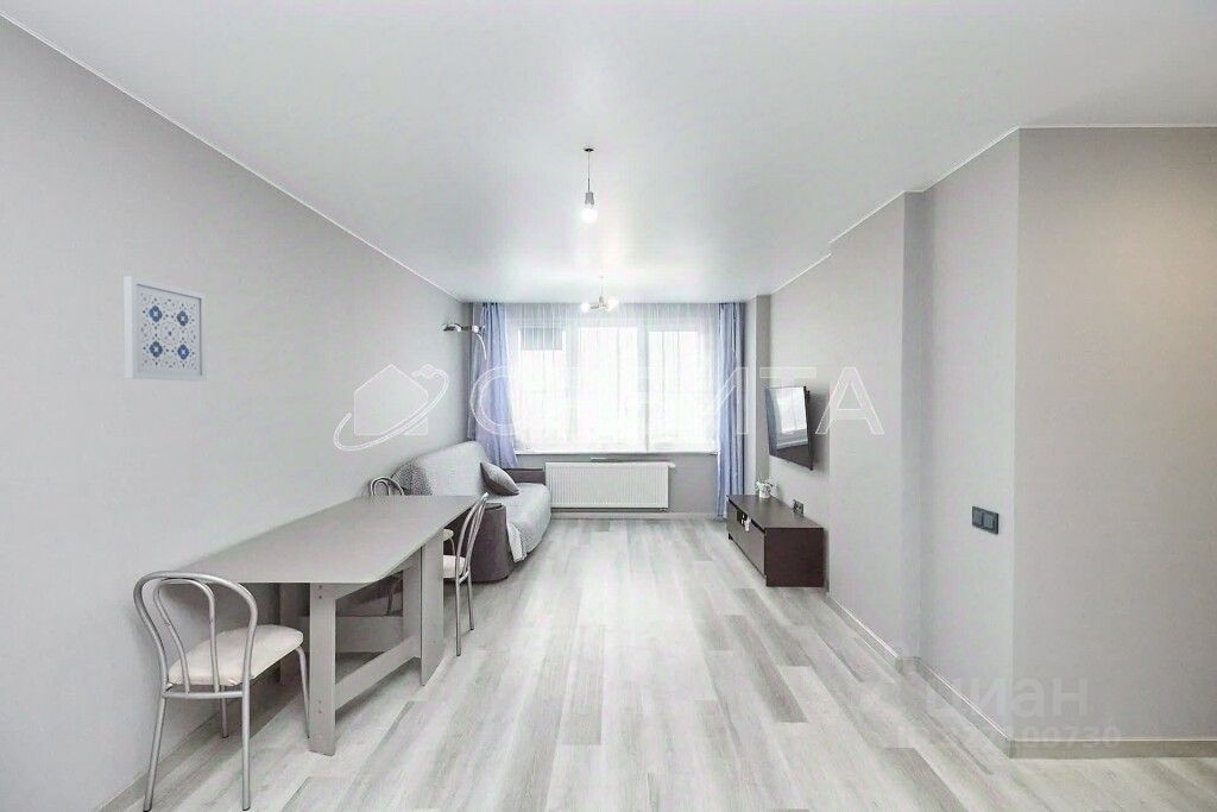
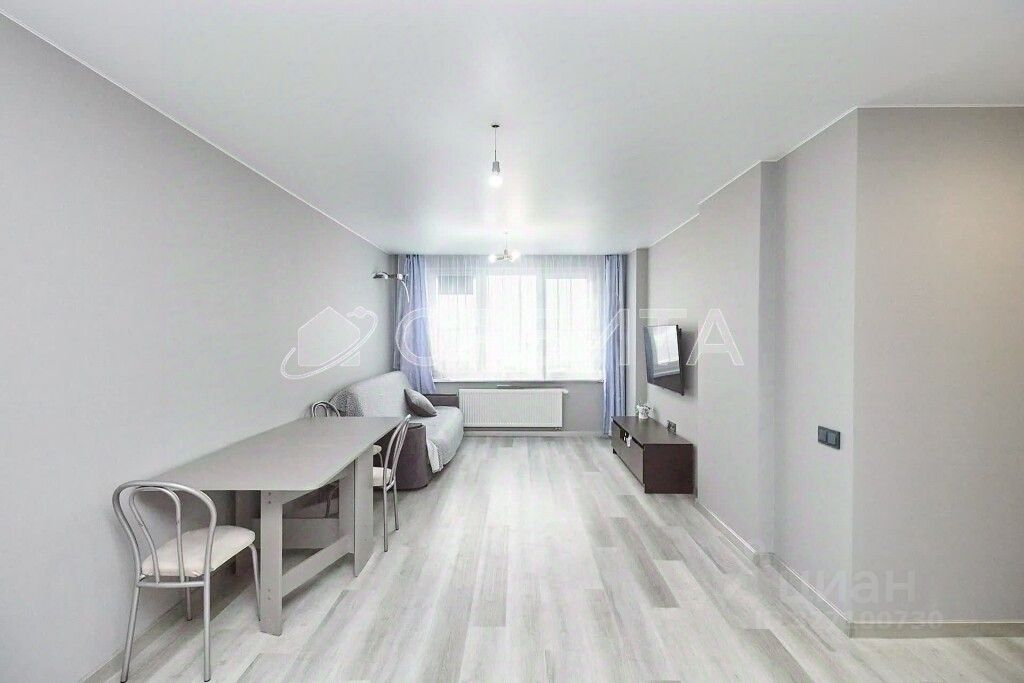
- wall art [122,275,208,382]
